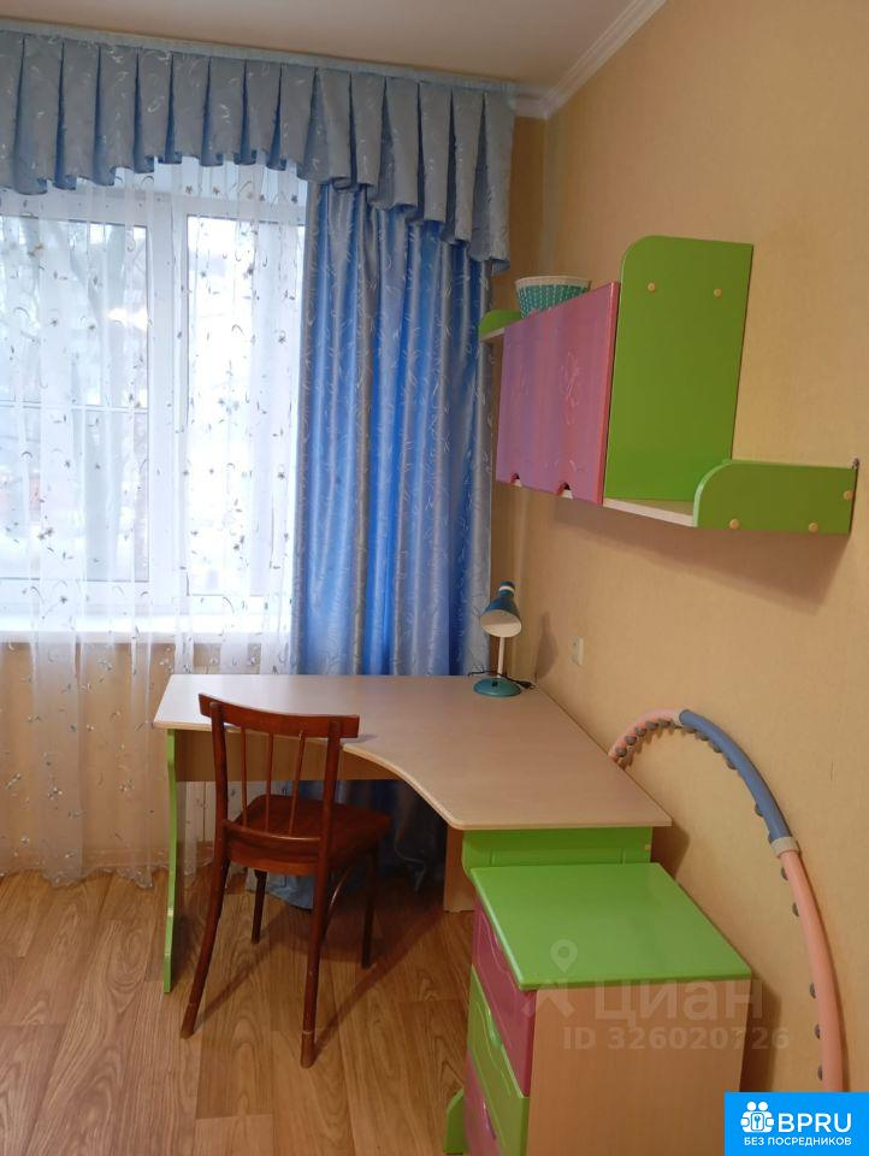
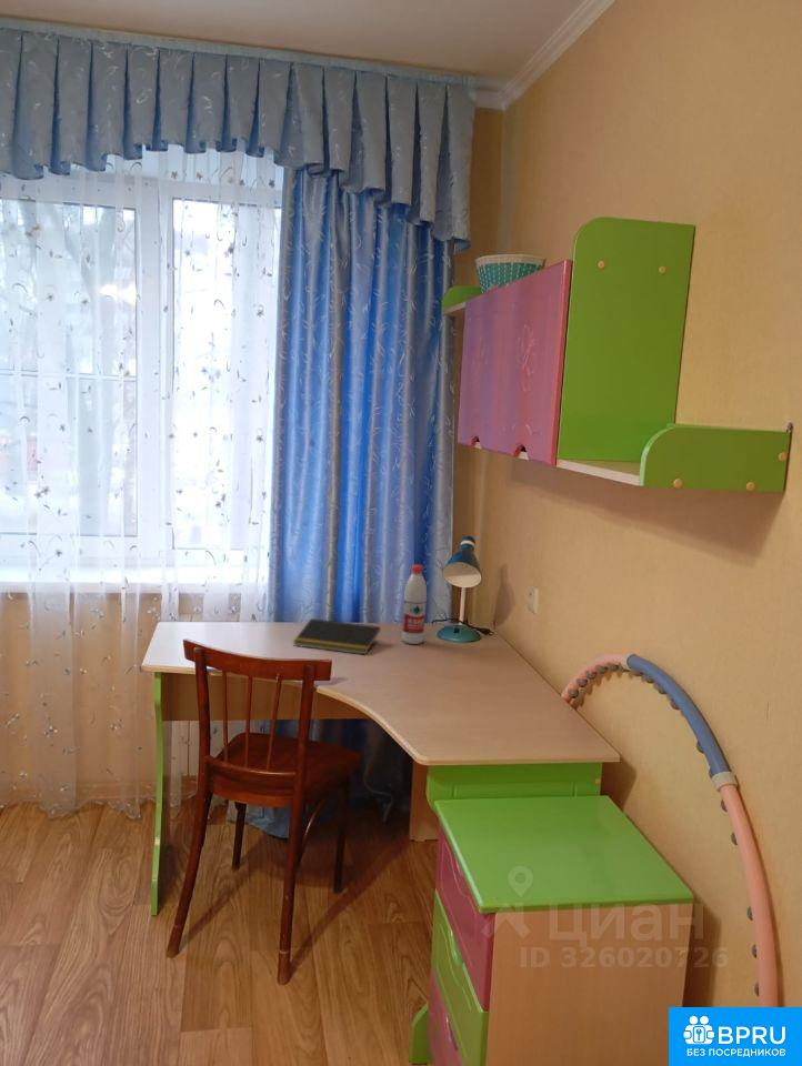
+ notepad [292,617,381,656]
+ water bottle [401,563,428,645]
